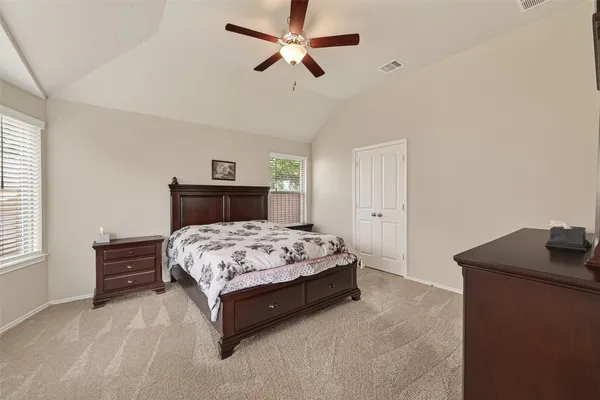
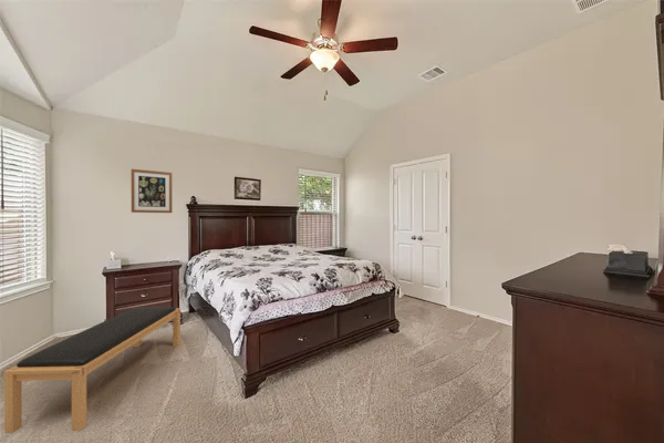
+ wall art [131,168,174,214]
+ bench [3,306,181,434]
